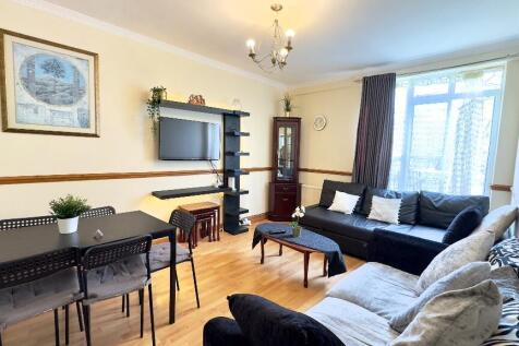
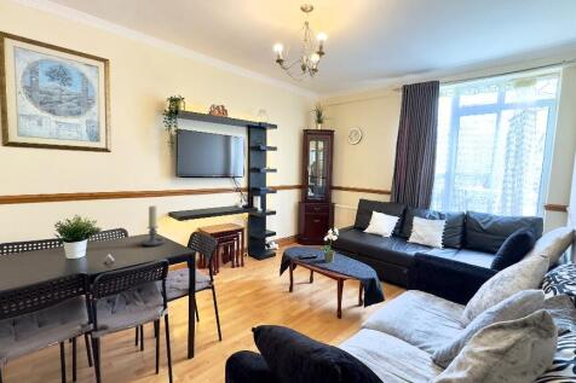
+ candle holder [140,204,166,246]
